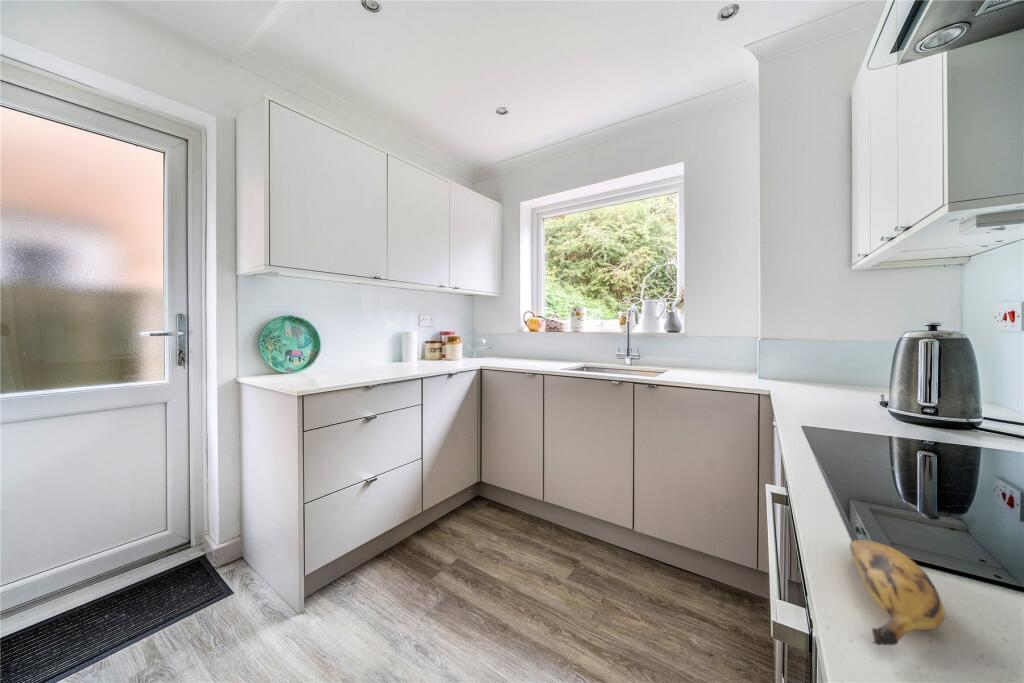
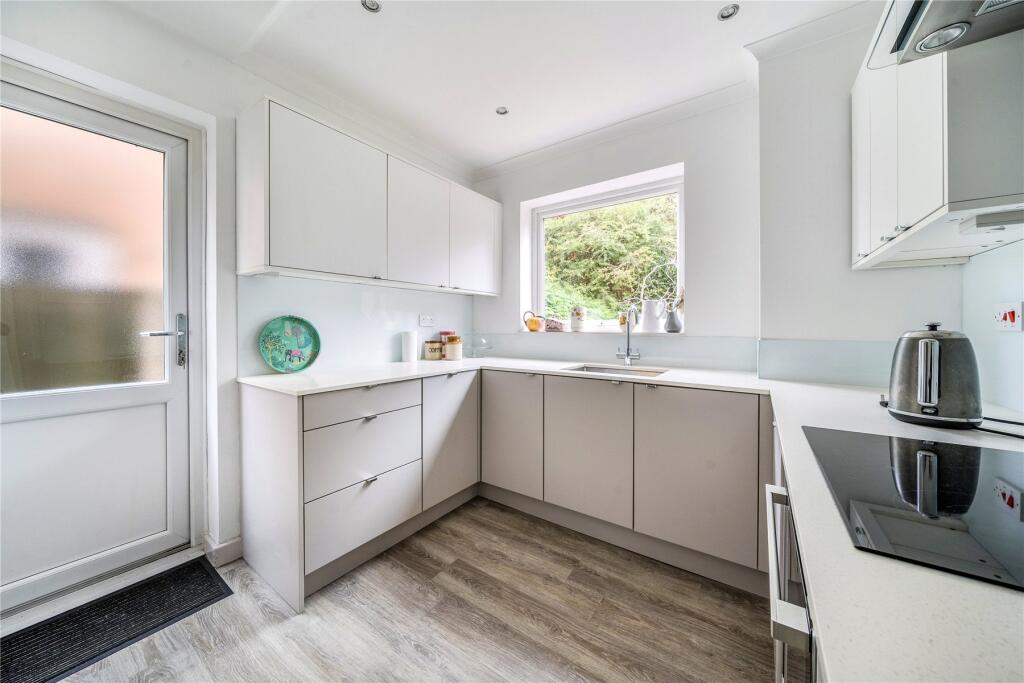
- banana [849,538,946,647]
